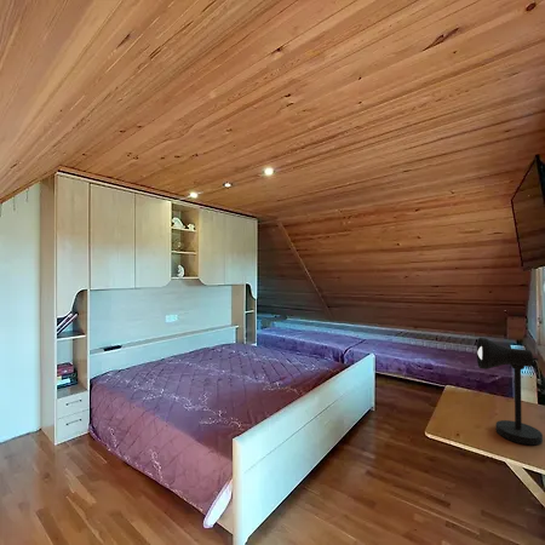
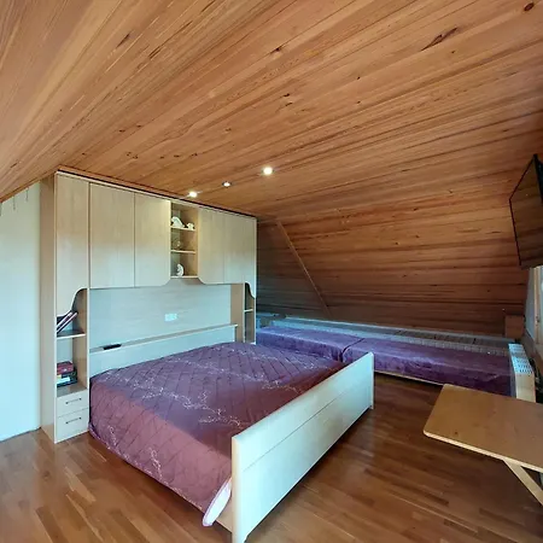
- desk lamp [476,337,544,446]
